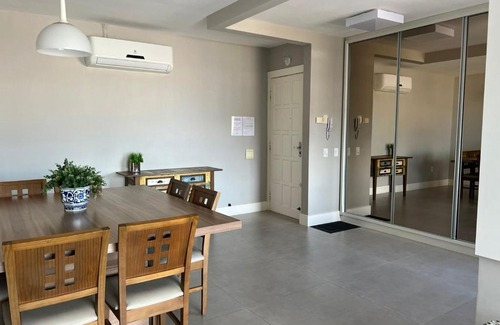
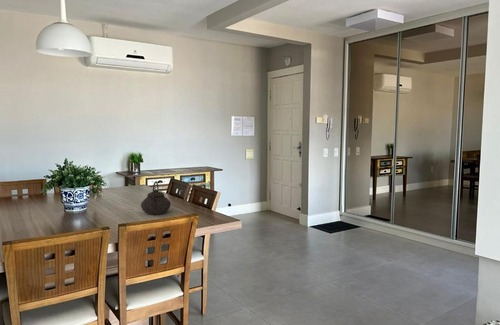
+ teapot [140,180,172,216]
